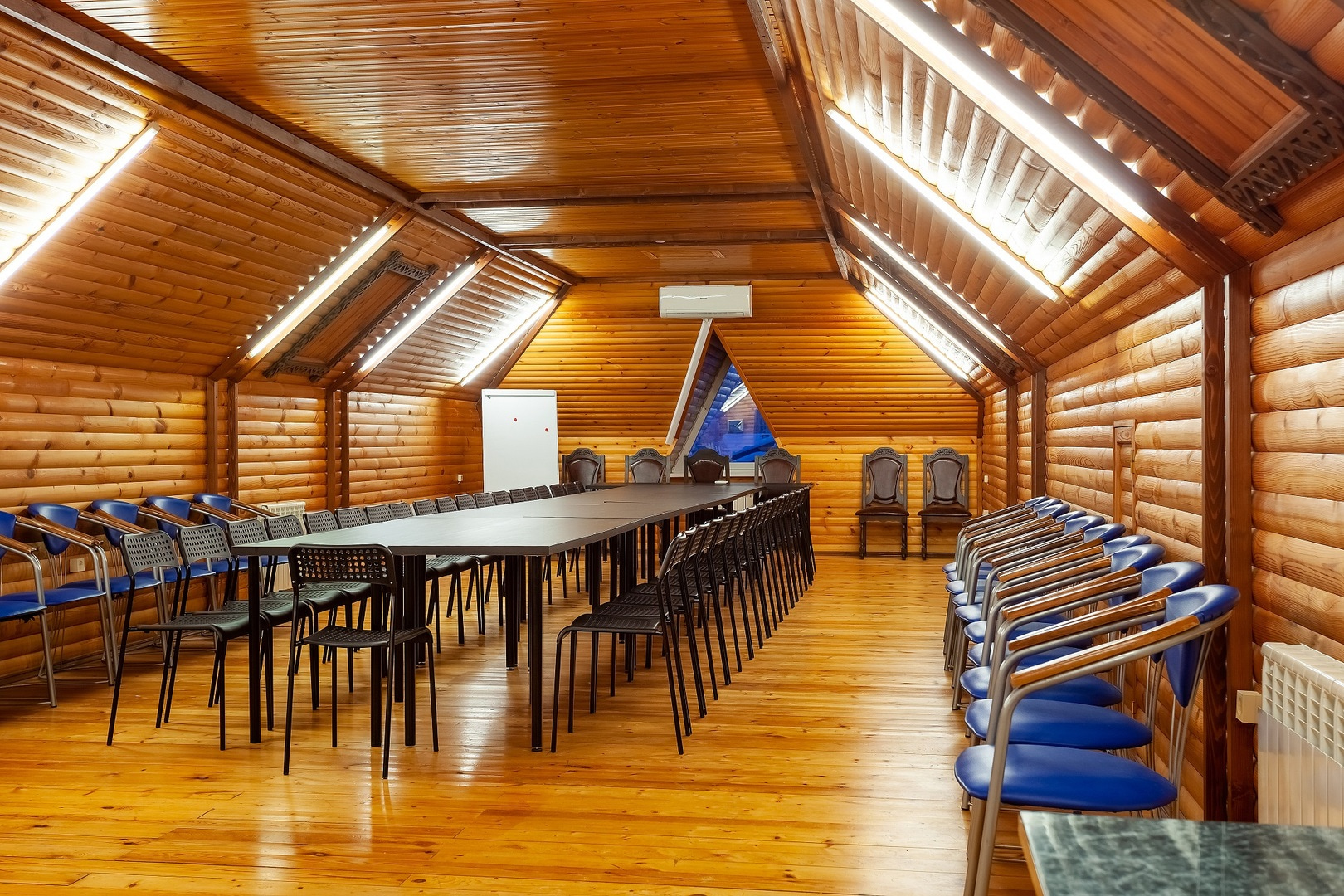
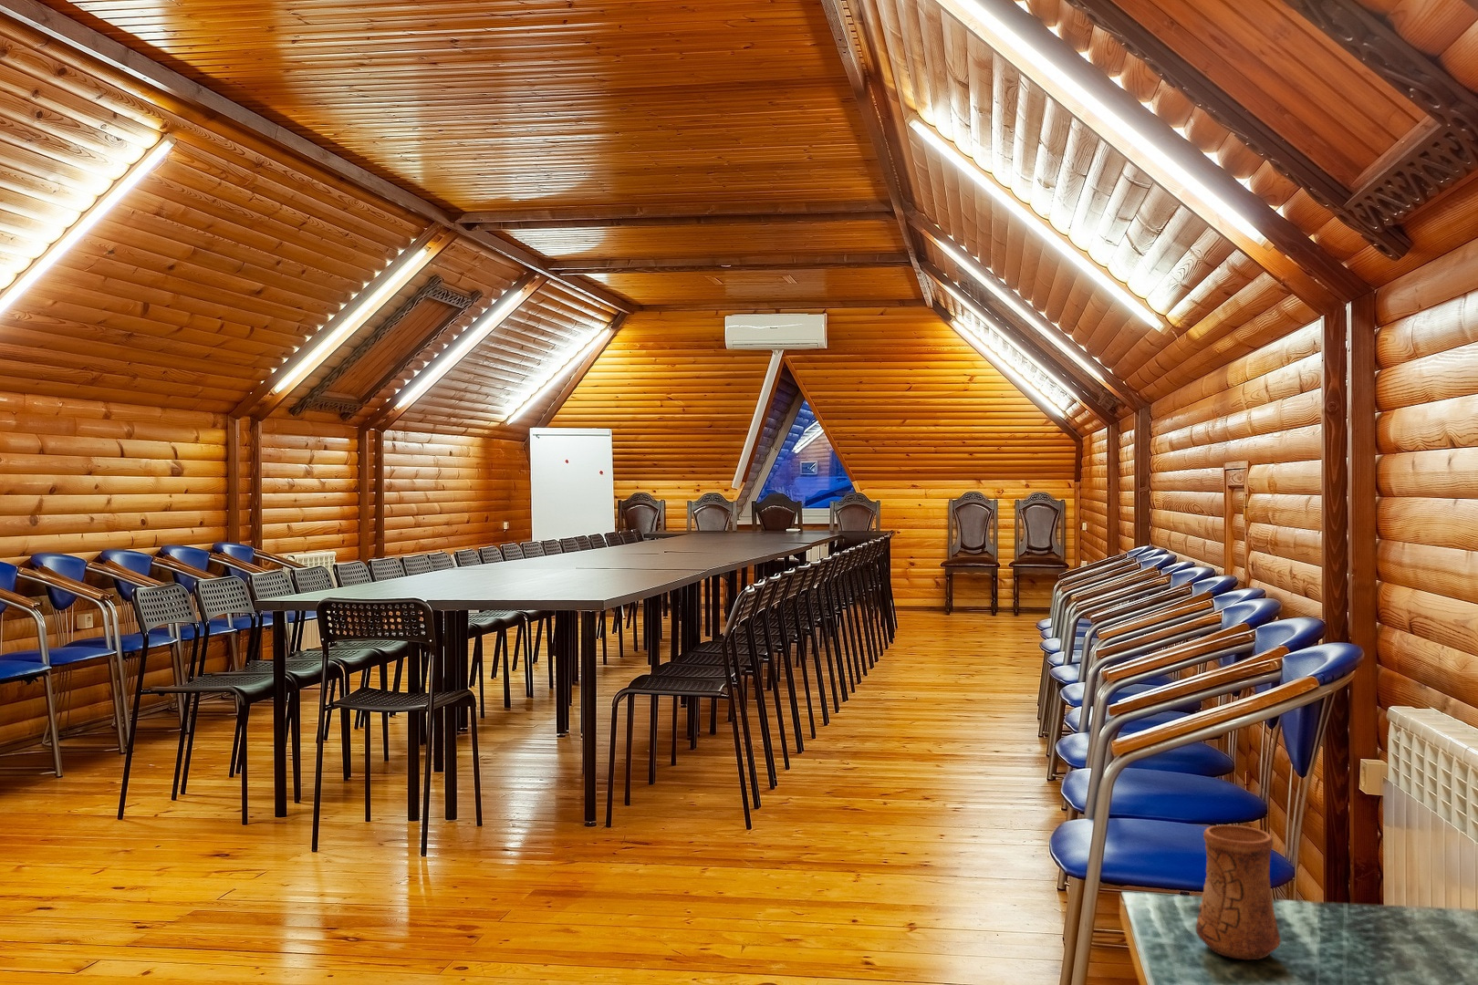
+ cup [1195,824,1282,961]
